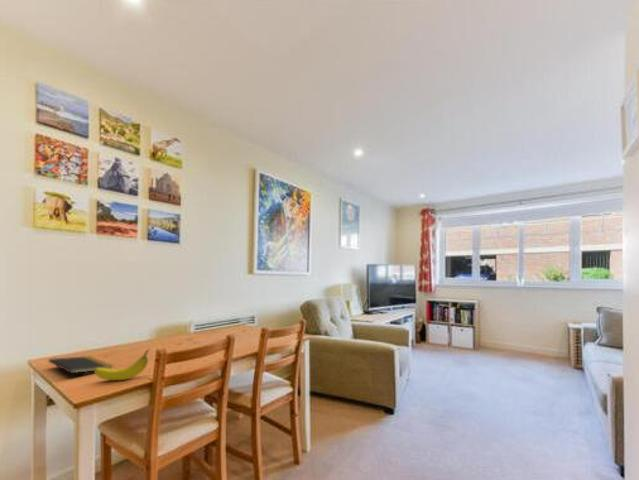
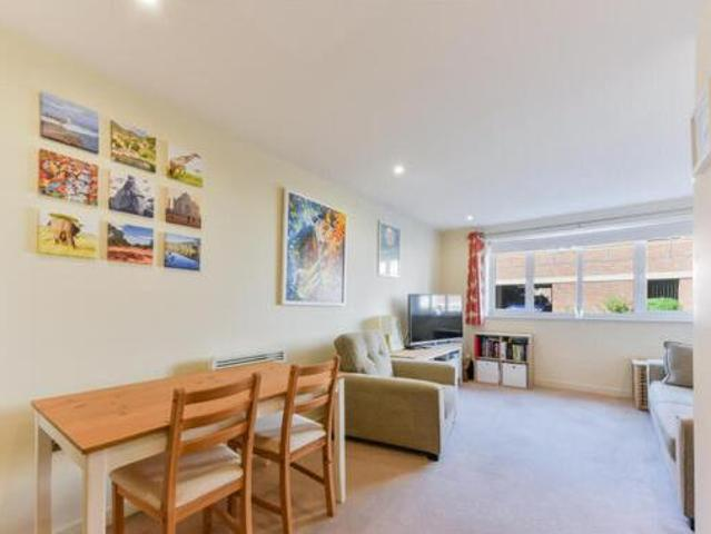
- fruit [93,348,150,381]
- notepad [47,355,113,381]
